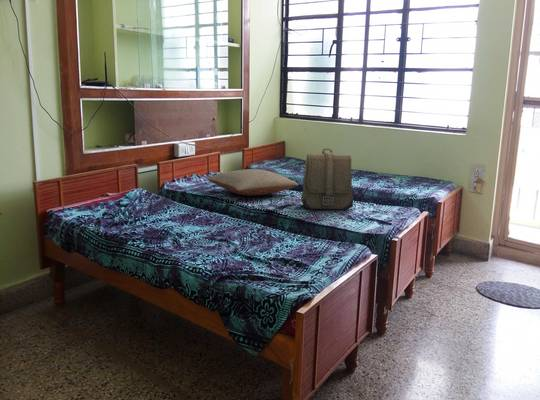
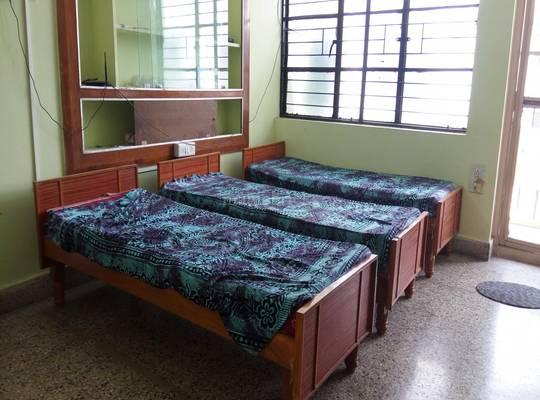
- backpack [300,147,354,210]
- pillow [206,168,299,197]
